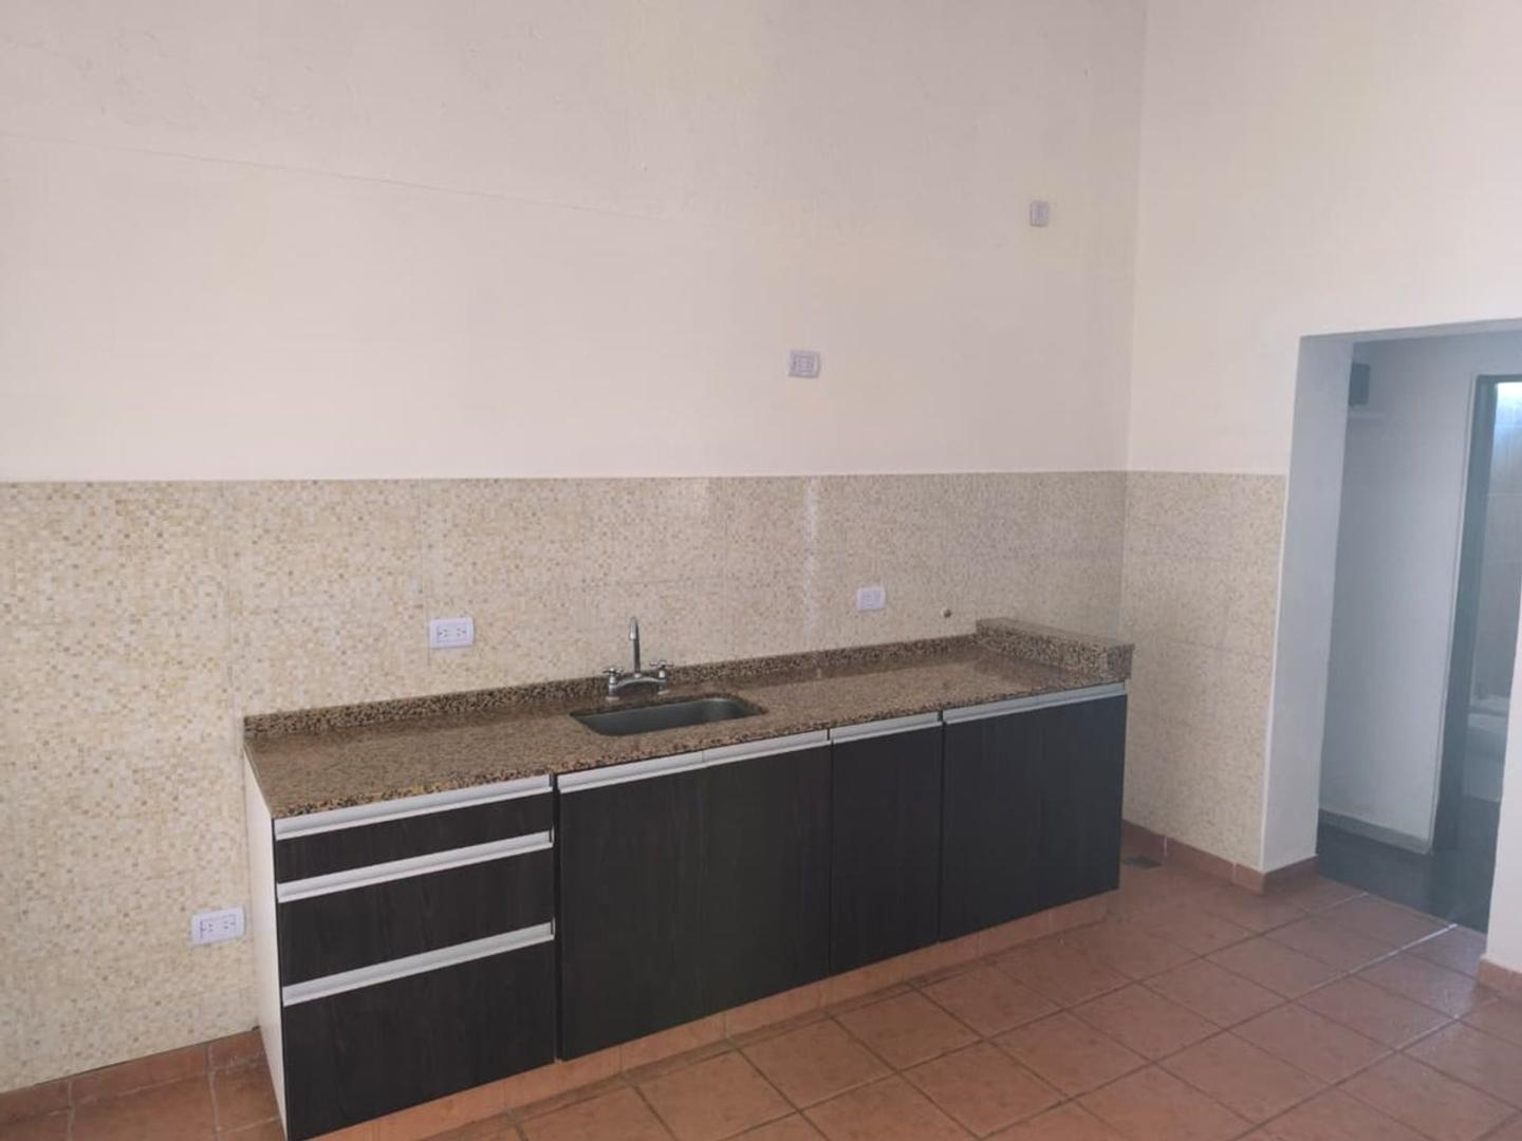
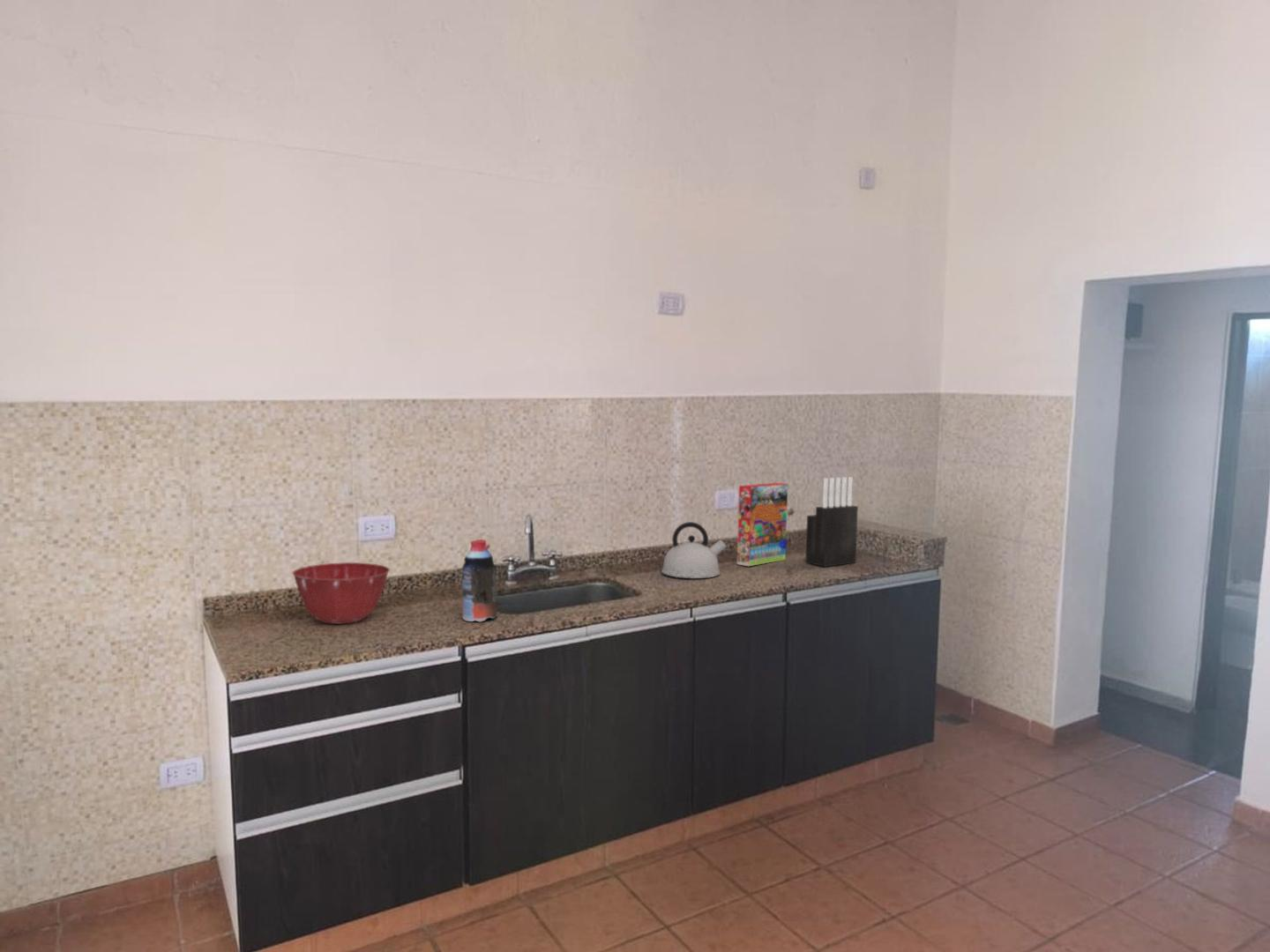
+ bottle [461,539,497,622]
+ cereal box [736,482,788,568]
+ knife block [804,476,859,568]
+ kettle [661,521,728,579]
+ mixing bowl [292,562,391,625]
